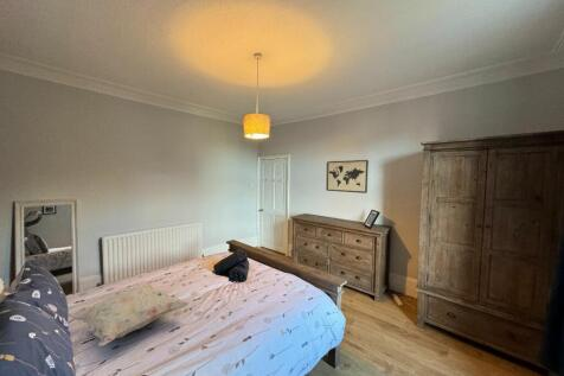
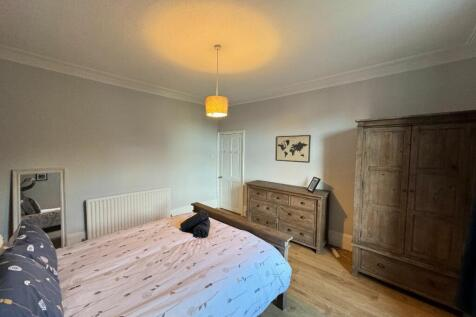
- decorative pillow [68,282,188,346]
